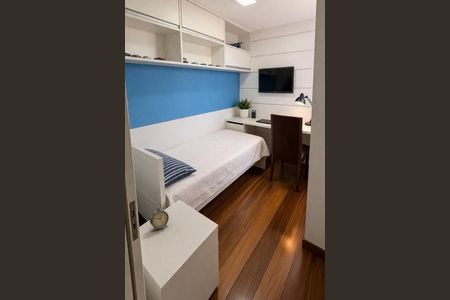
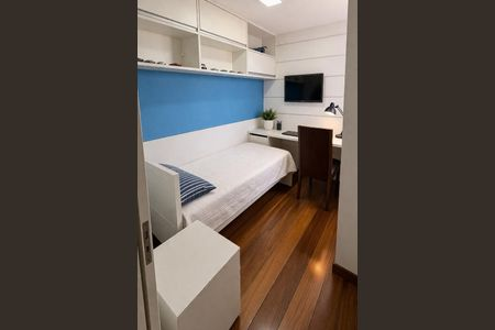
- alarm clock [149,203,170,232]
